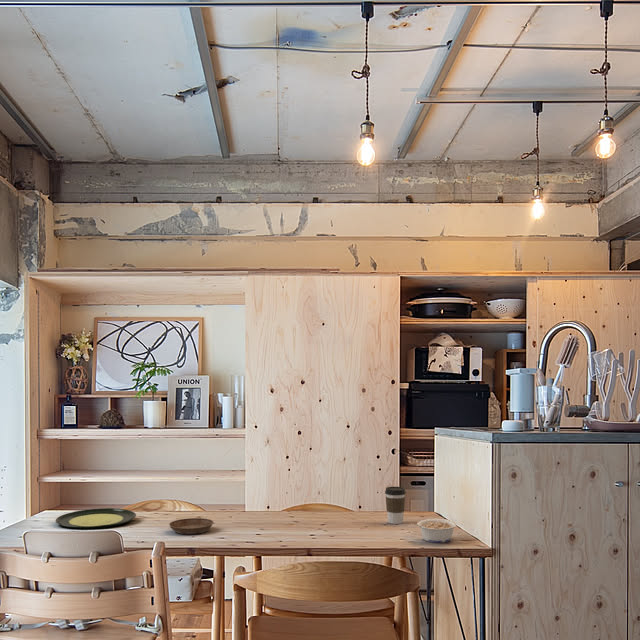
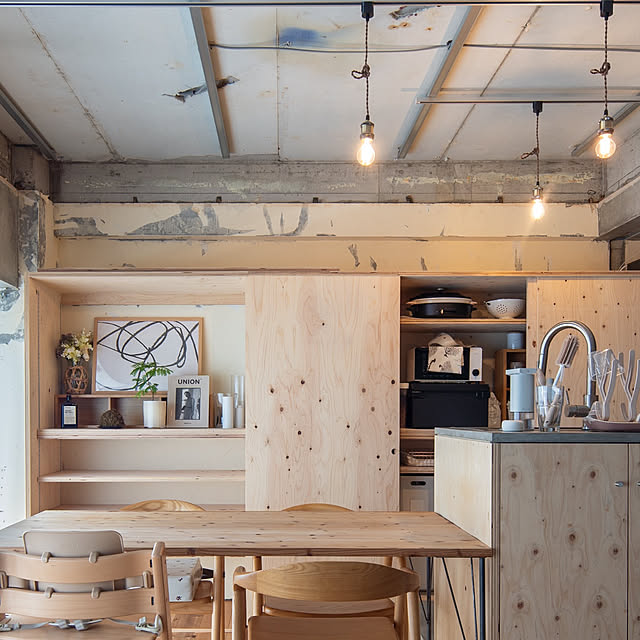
- coffee cup [384,486,407,525]
- legume [413,518,458,544]
- plate [54,507,137,530]
- saucer [168,517,214,535]
